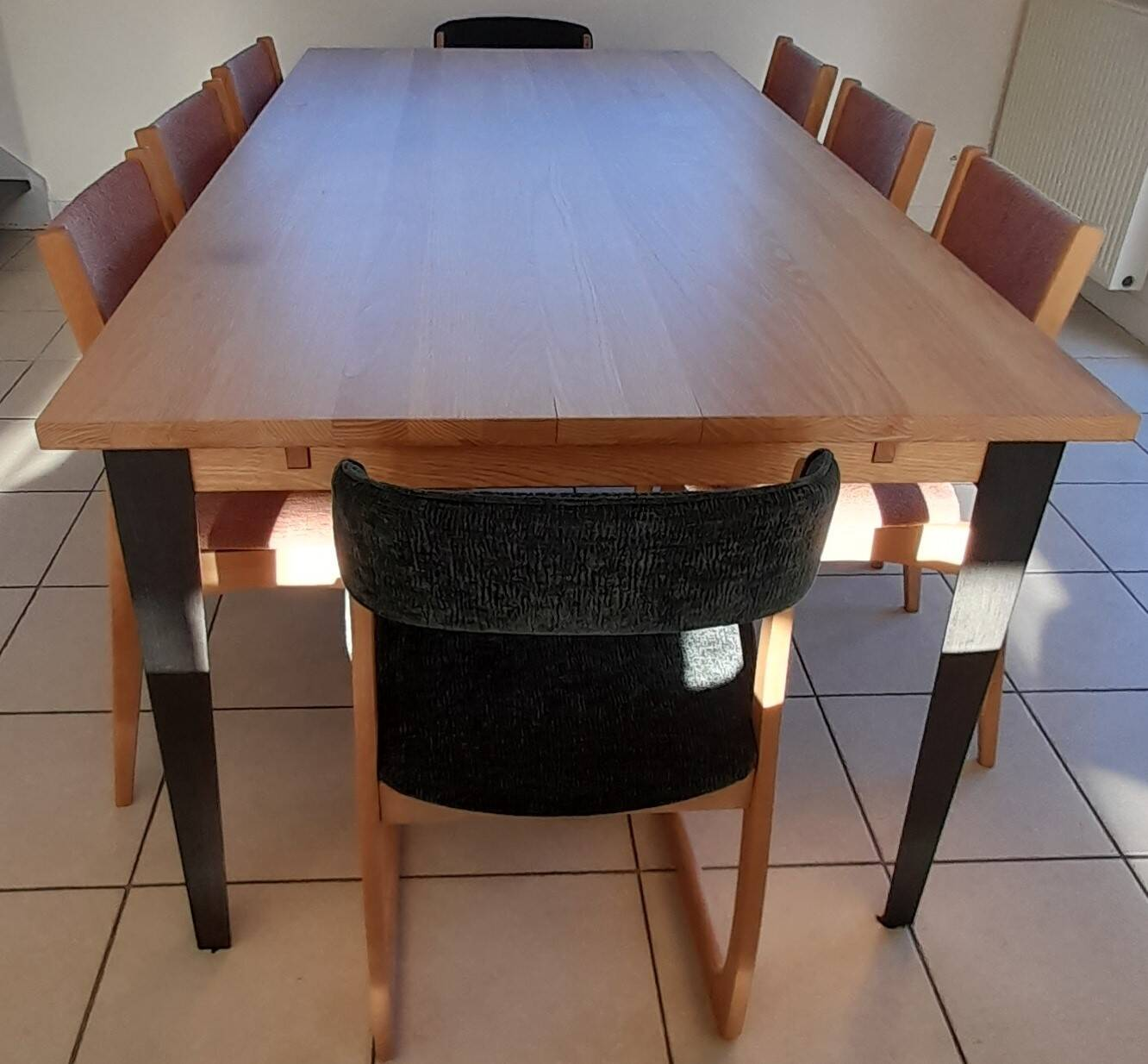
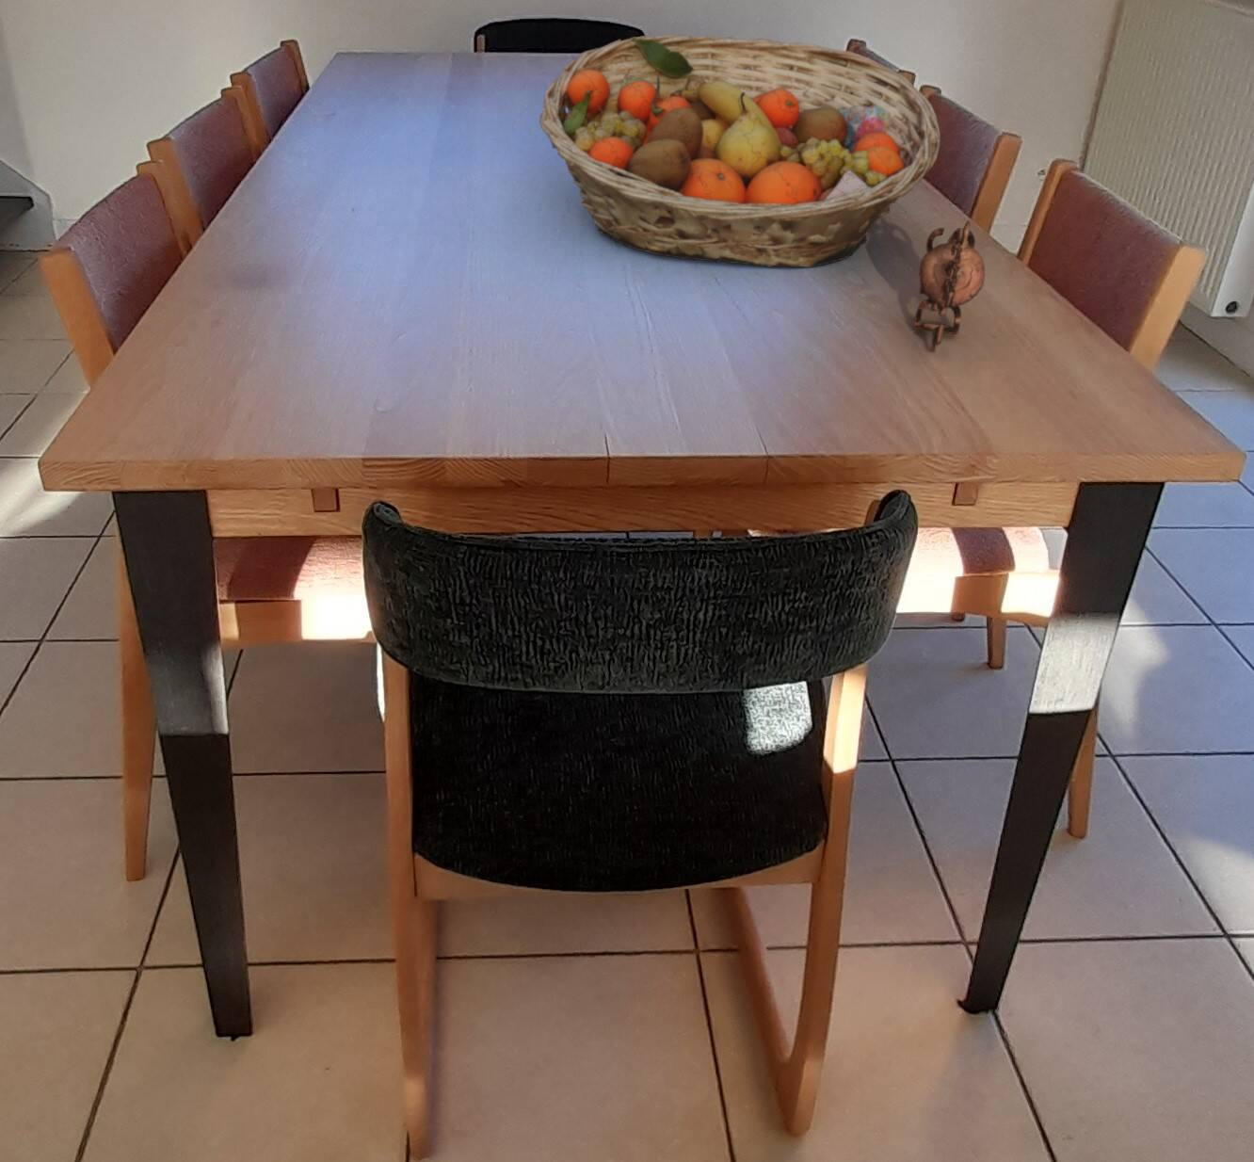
+ teapot [912,221,986,353]
+ fruit basket [539,34,942,269]
